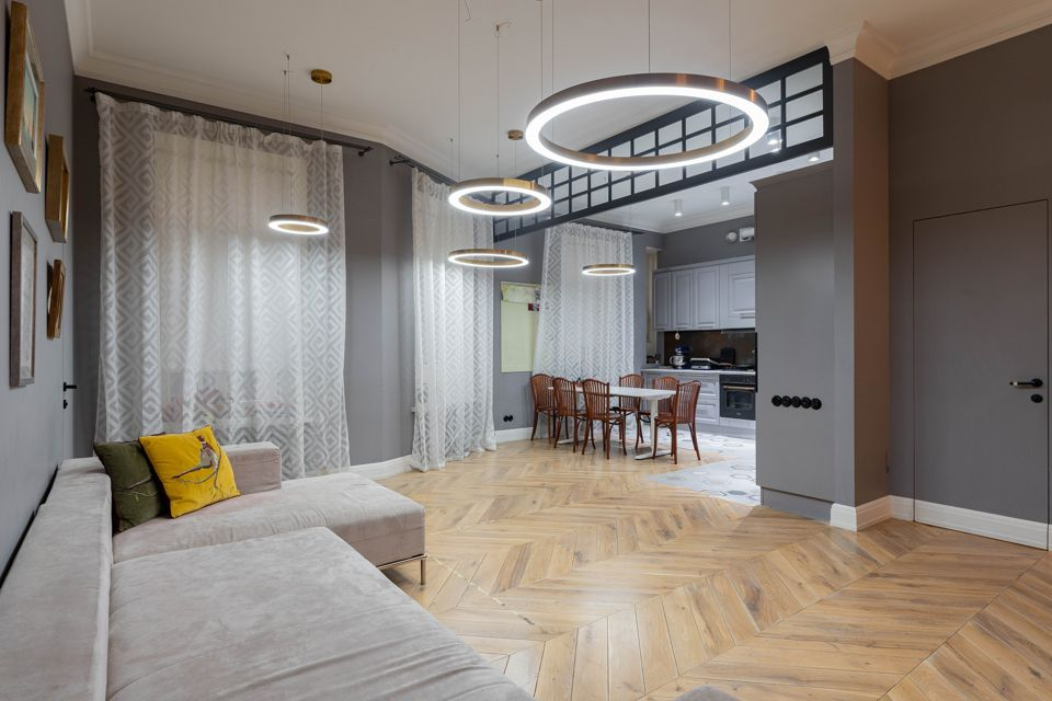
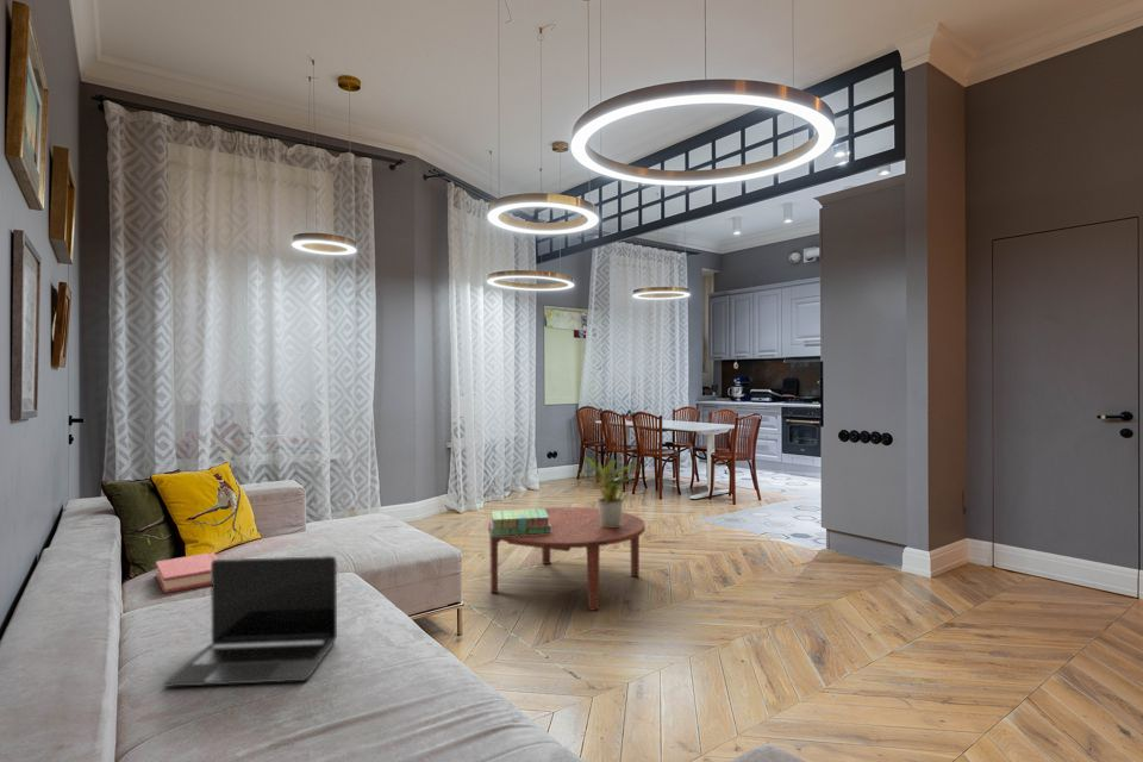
+ potted plant [577,456,642,527]
+ coffee table [487,506,647,612]
+ stack of books [488,508,551,536]
+ laptop [162,555,338,688]
+ hardback book [155,551,220,594]
